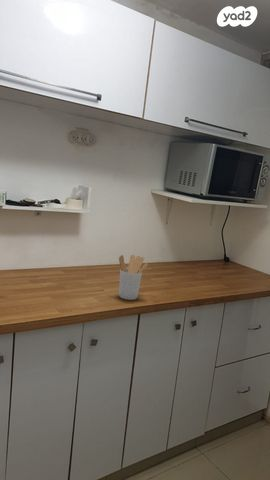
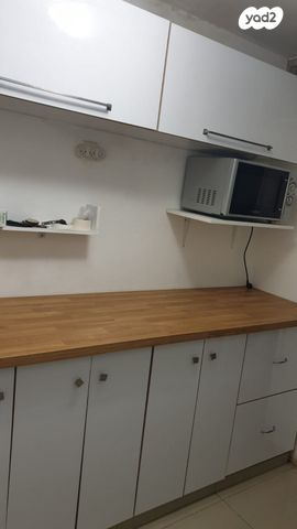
- utensil holder [118,254,148,301]
